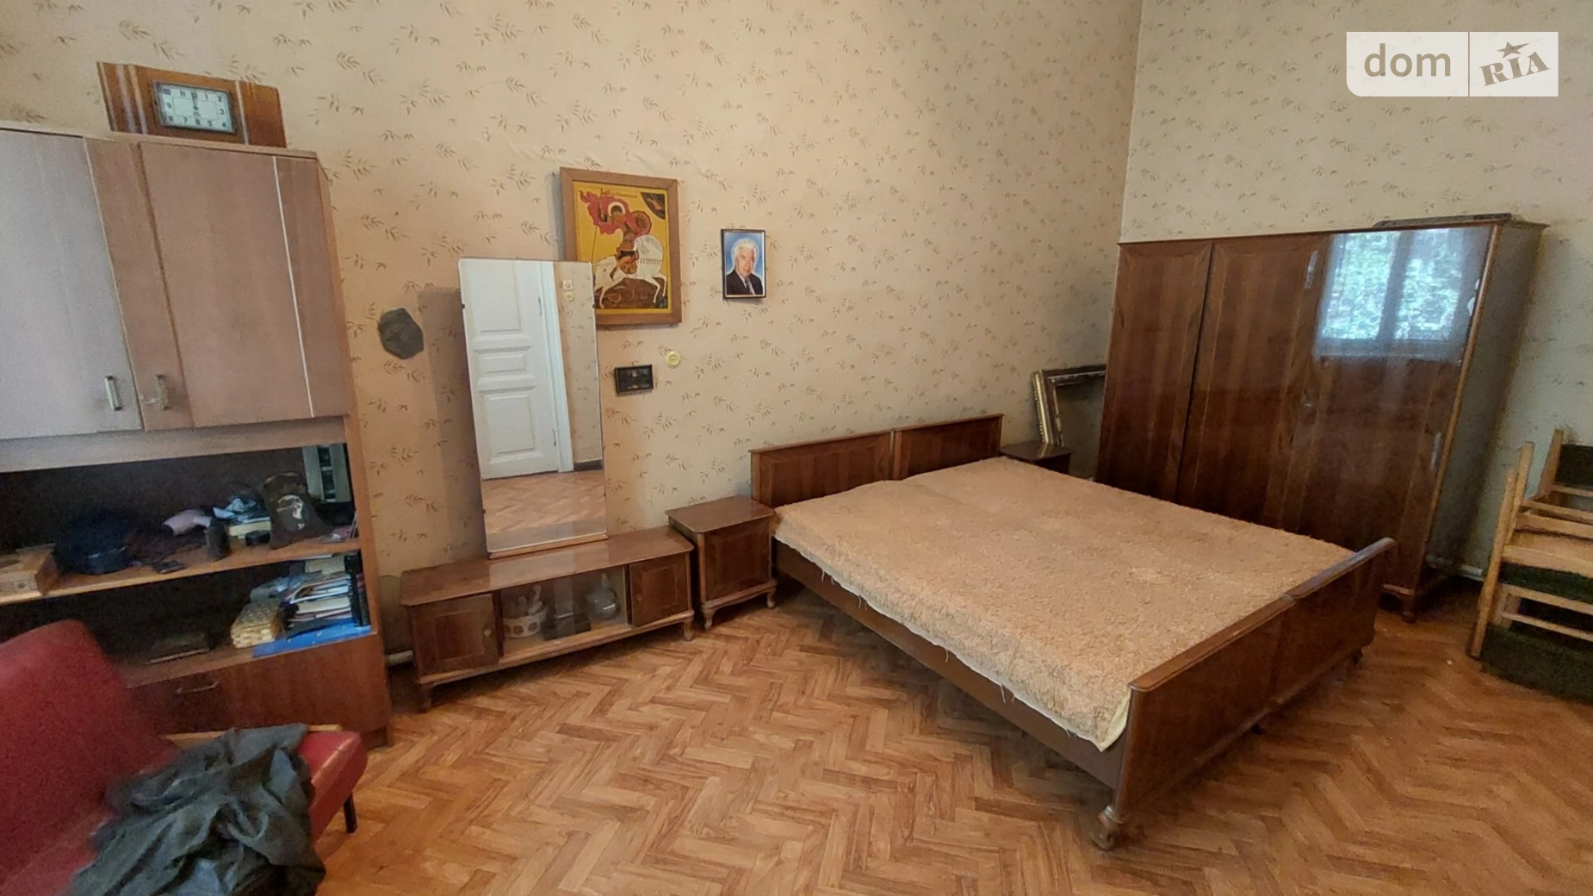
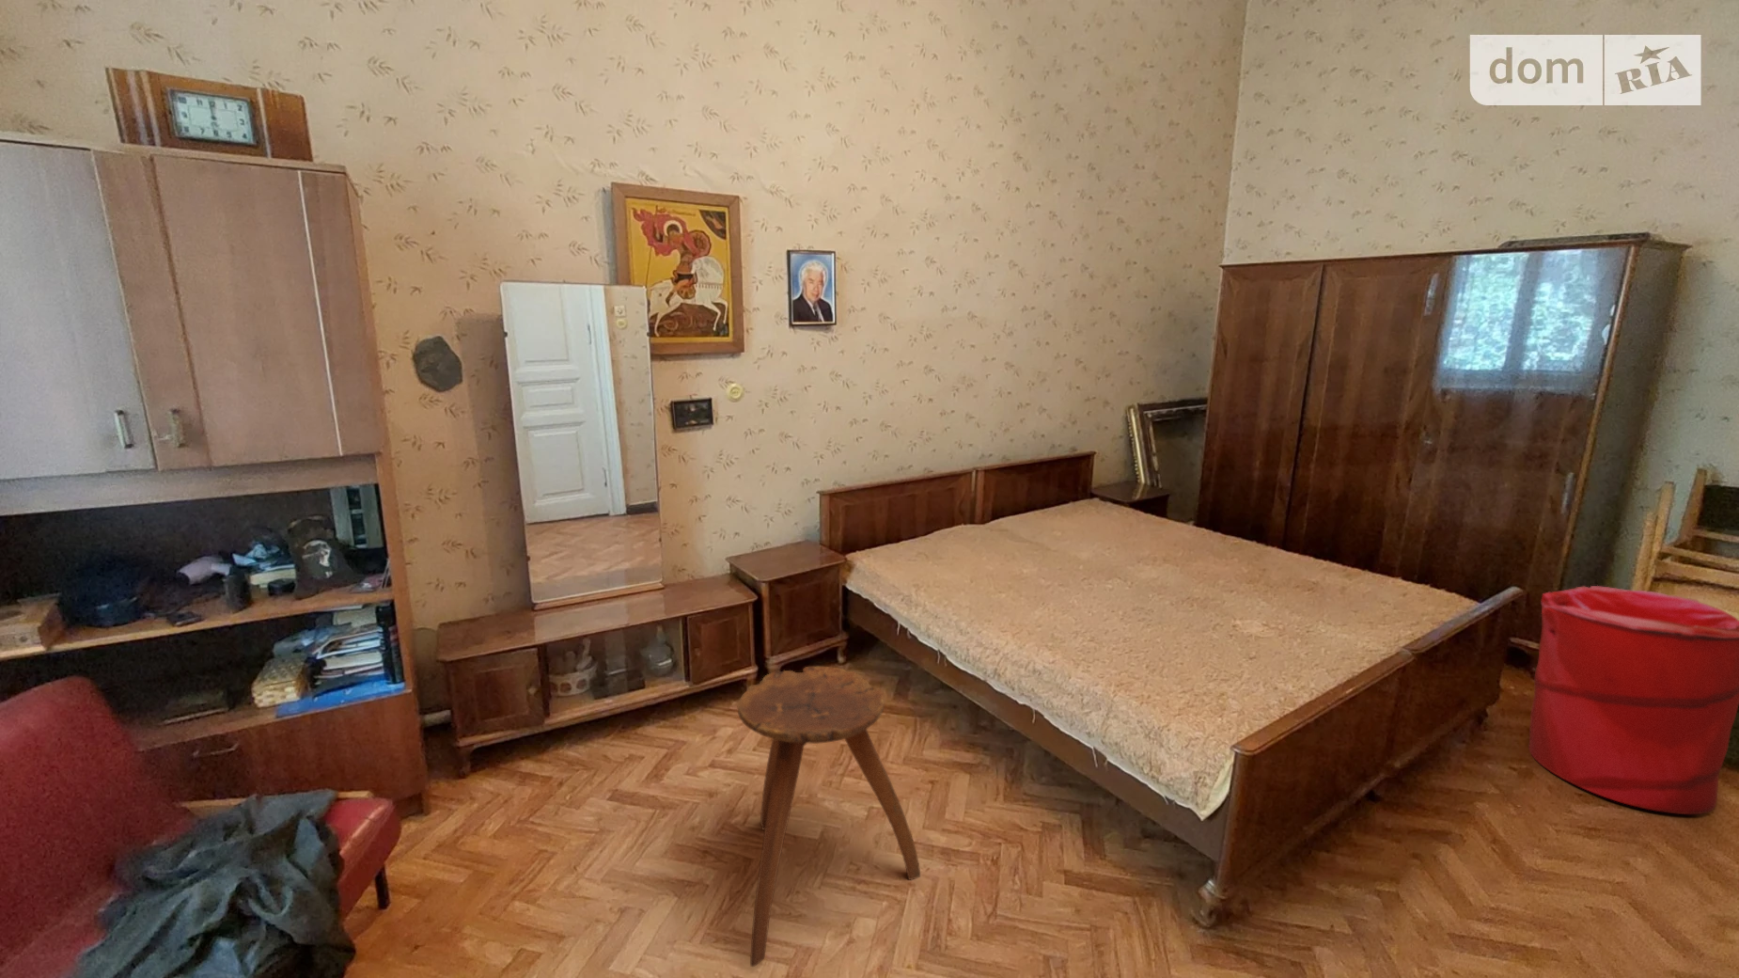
+ laundry hamper [1529,585,1739,816]
+ stool [737,666,921,967]
